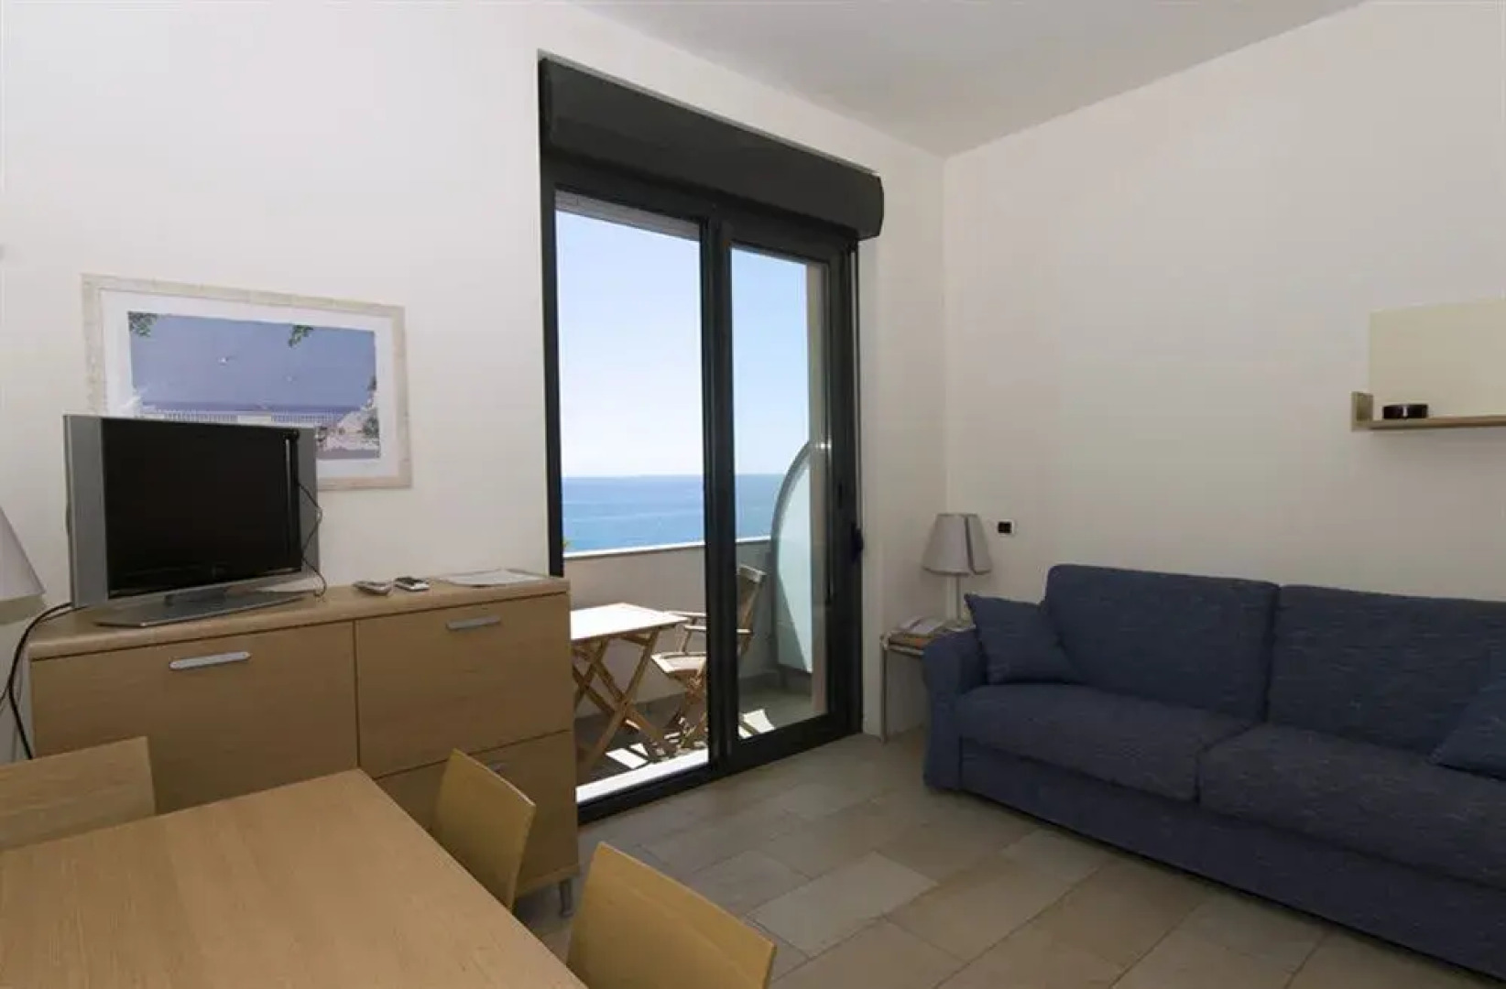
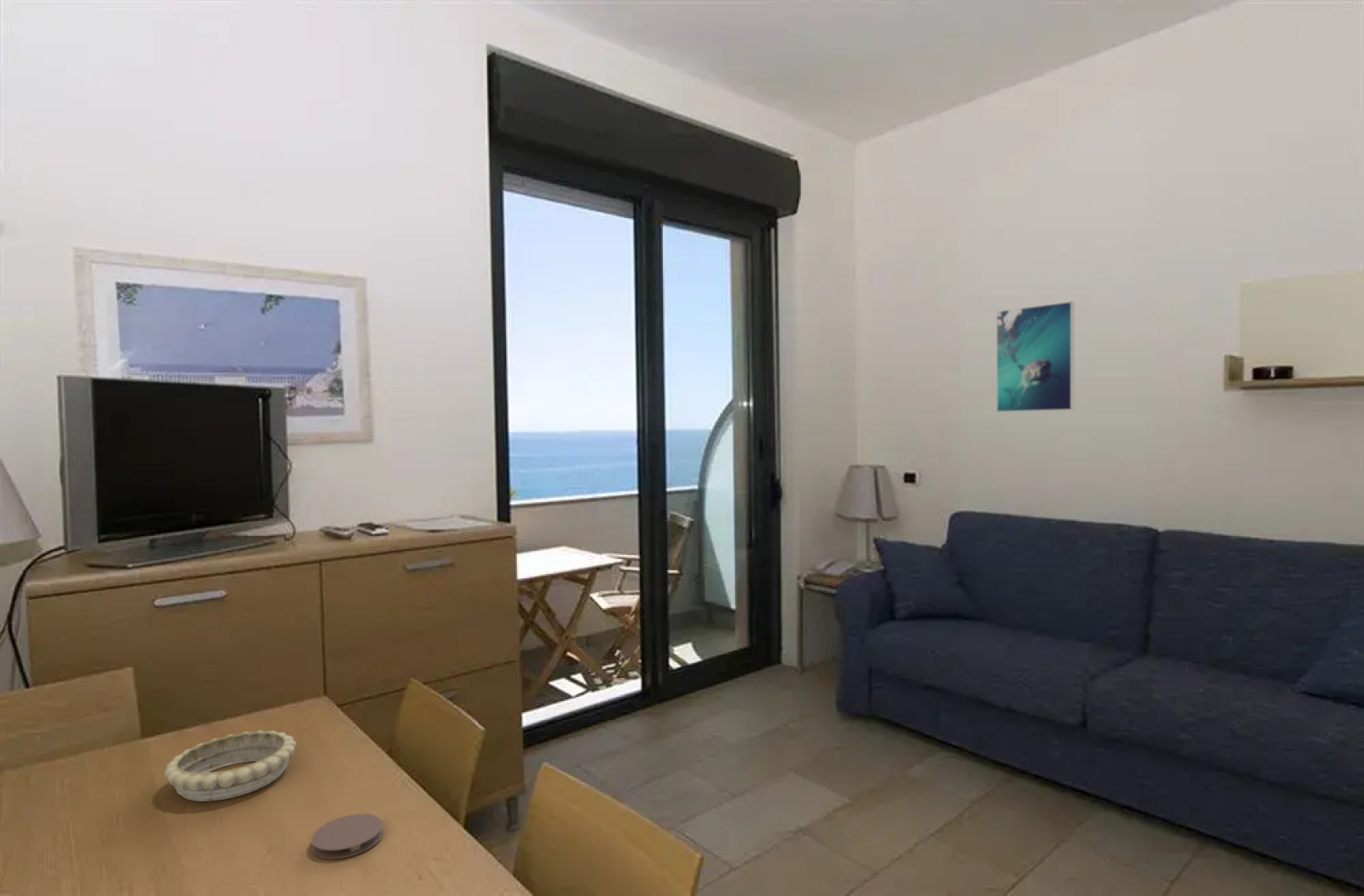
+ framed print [996,300,1075,413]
+ coaster [310,813,384,860]
+ decorative bowl [163,729,297,802]
